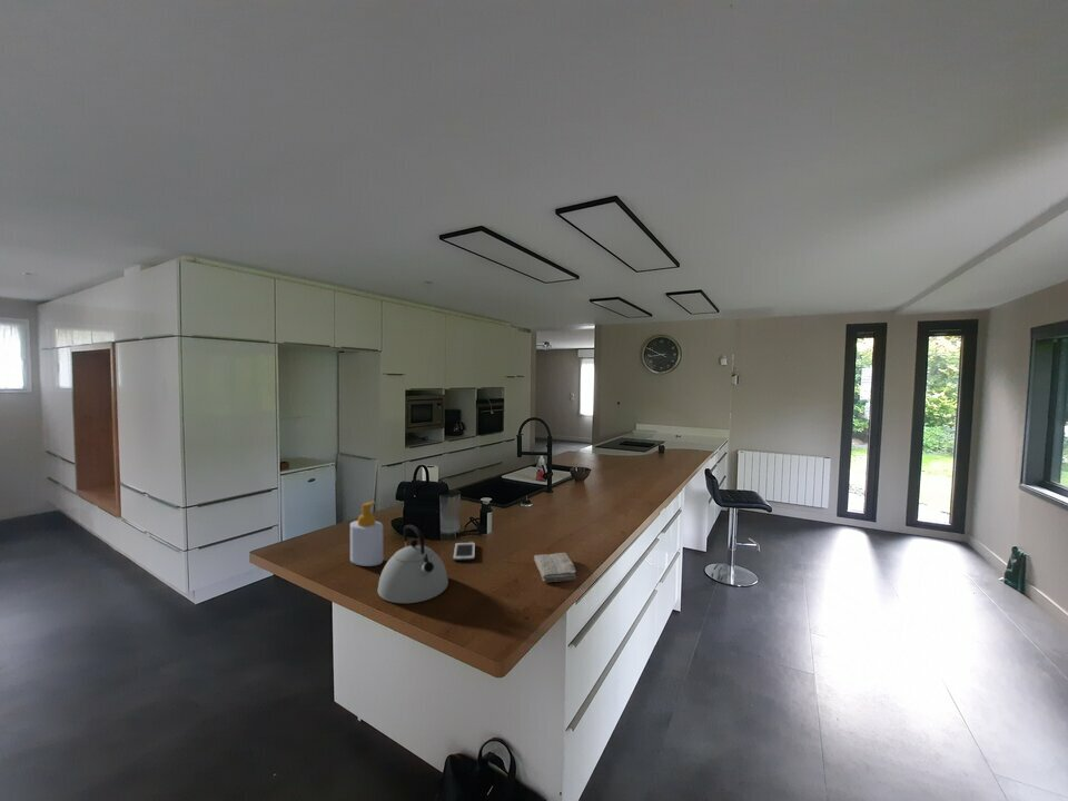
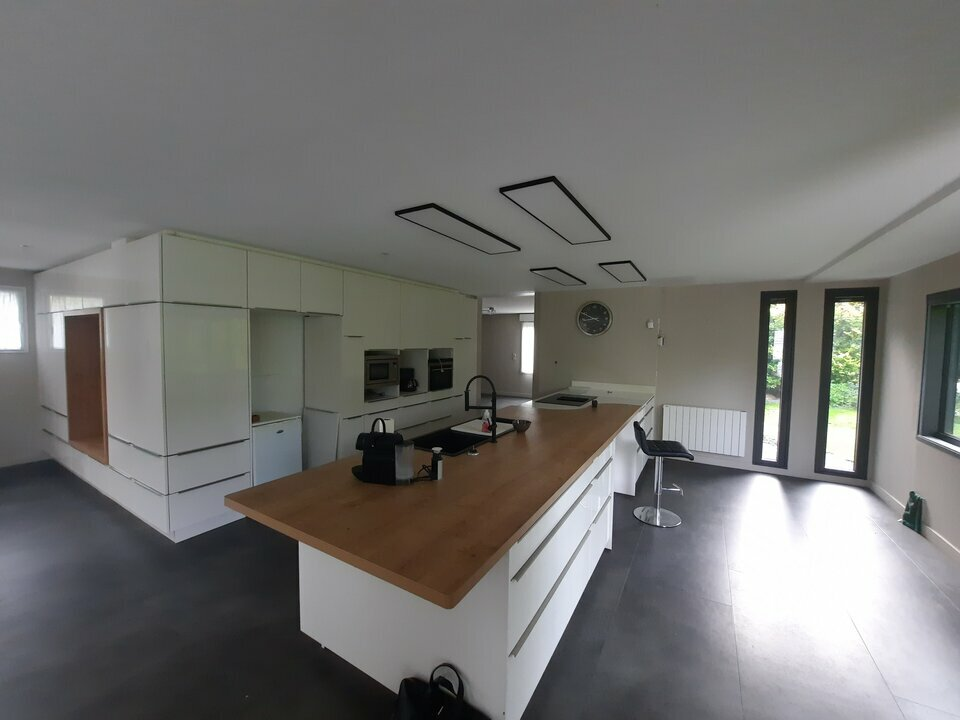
- washcloth [533,552,577,584]
- kettle [377,524,449,604]
- cell phone [452,541,476,562]
- soap bottle [349,501,384,567]
